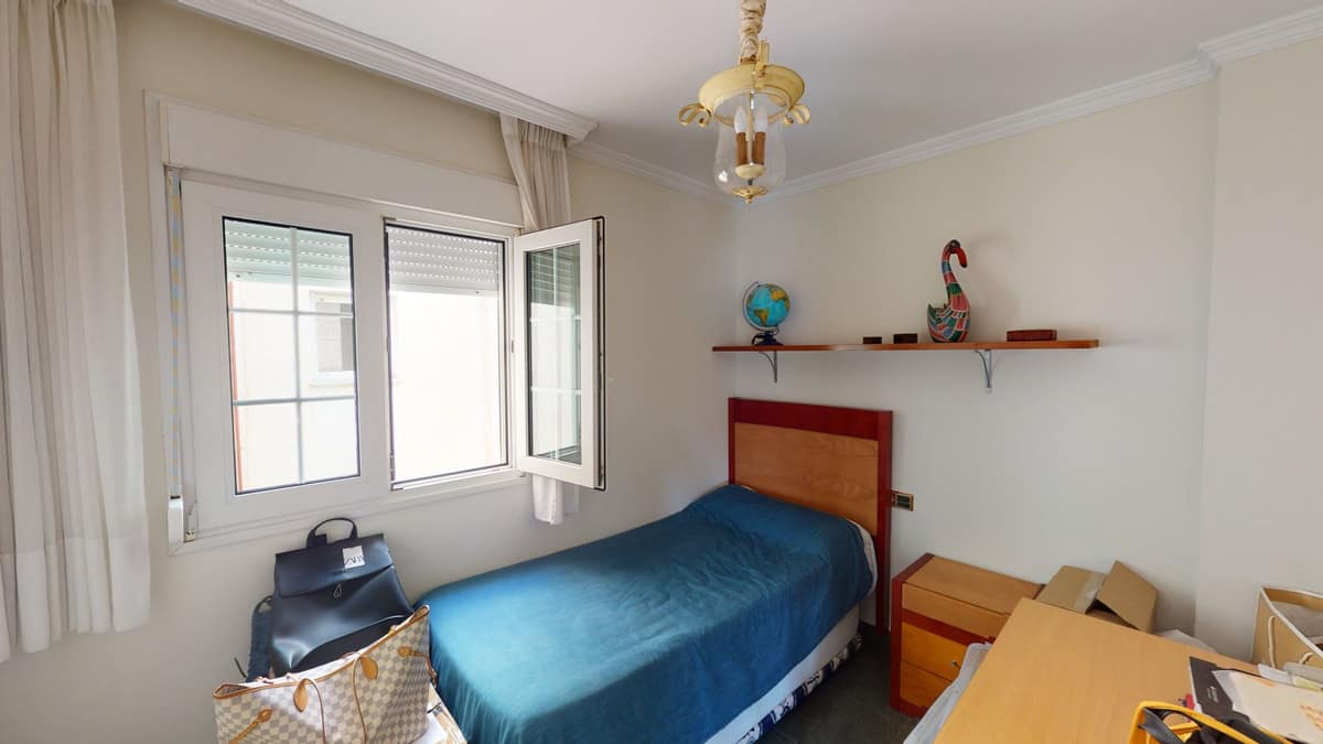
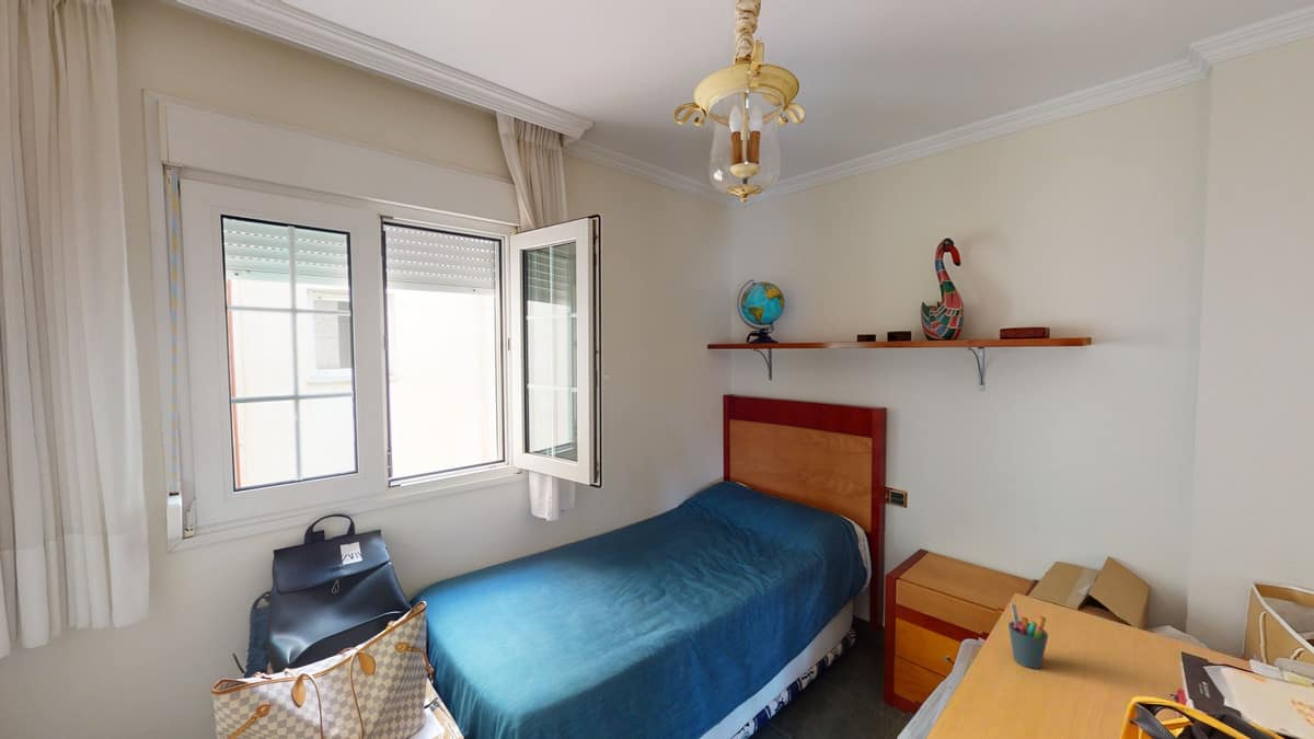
+ pen holder [1007,603,1049,670]
